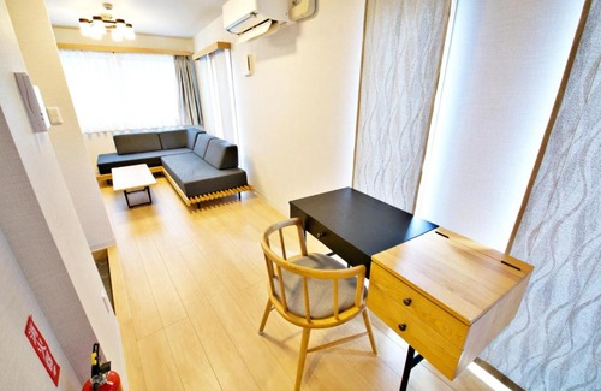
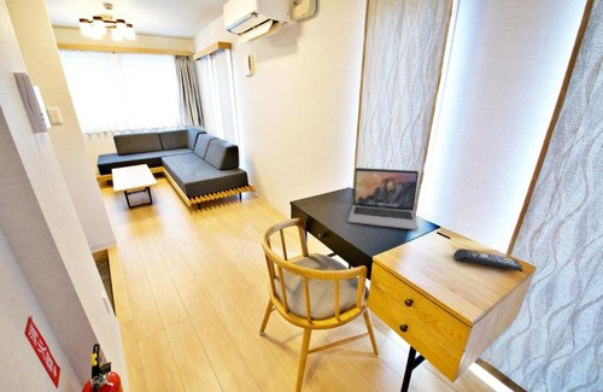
+ laptop [346,166,420,230]
+ remote control [452,247,523,271]
